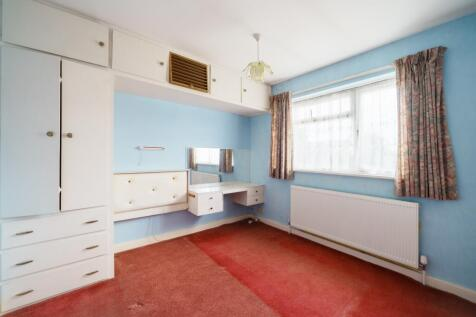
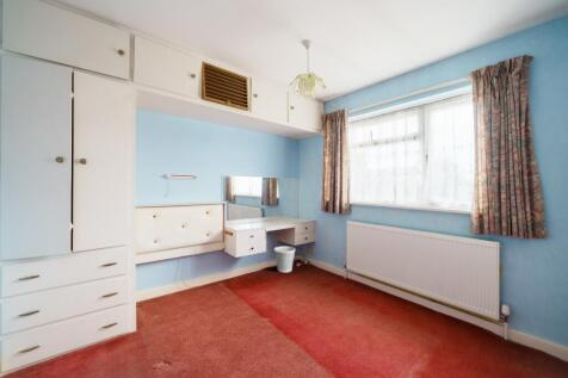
+ wastebasket [273,246,297,273]
